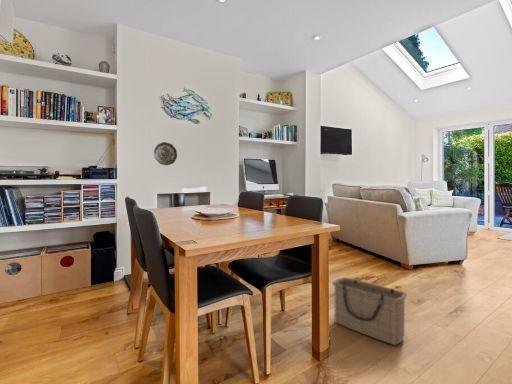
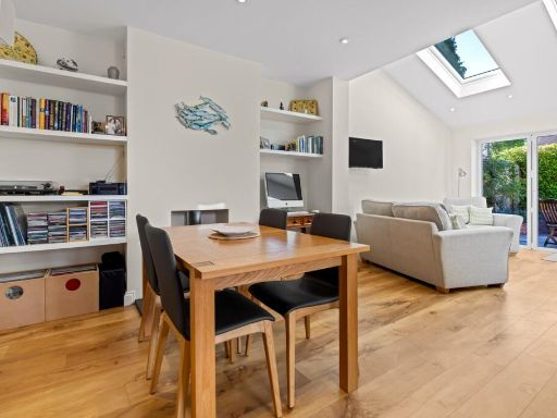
- decorative plate [153,141,178,166]
- basket [332,277,408,346]
